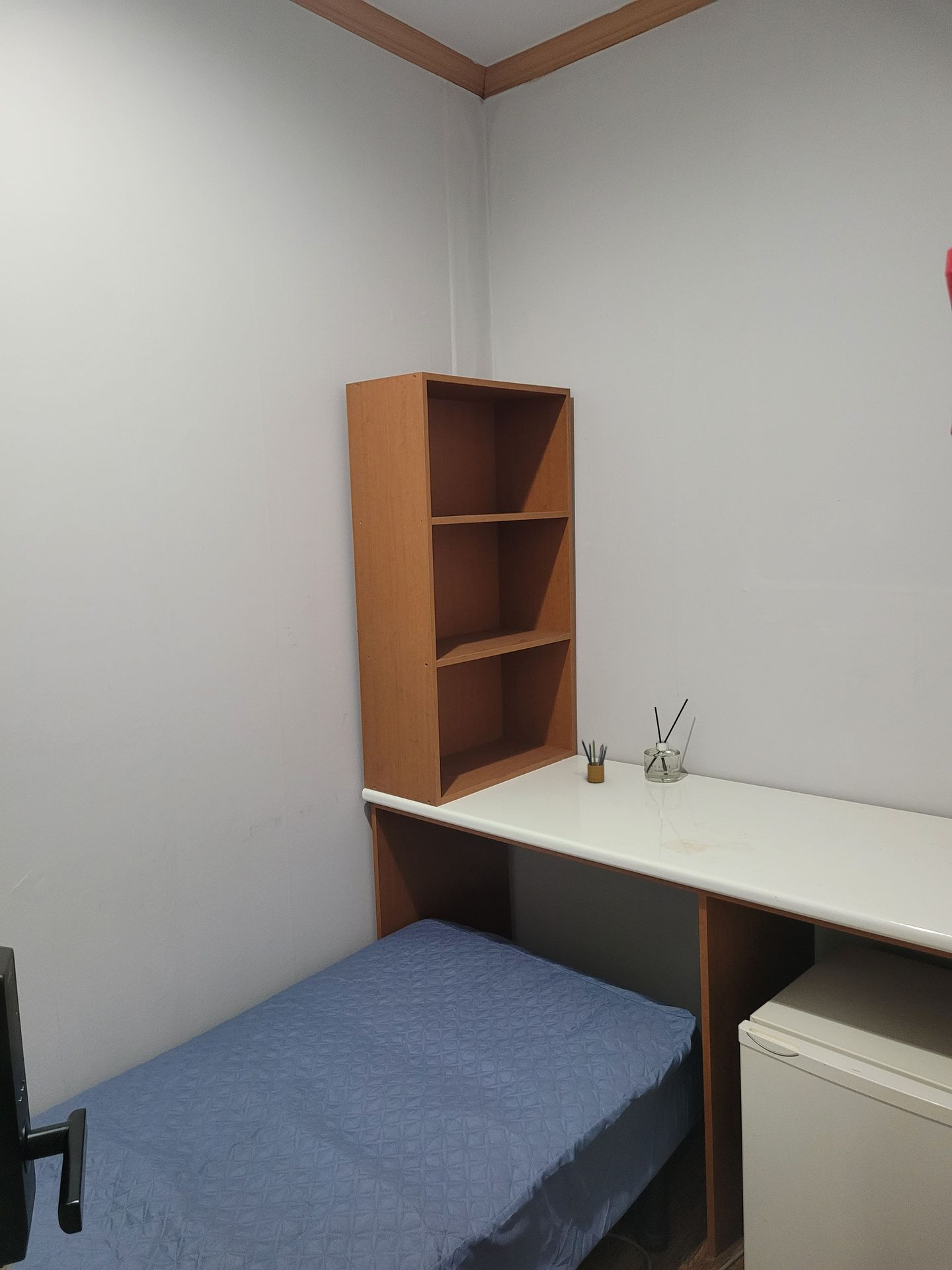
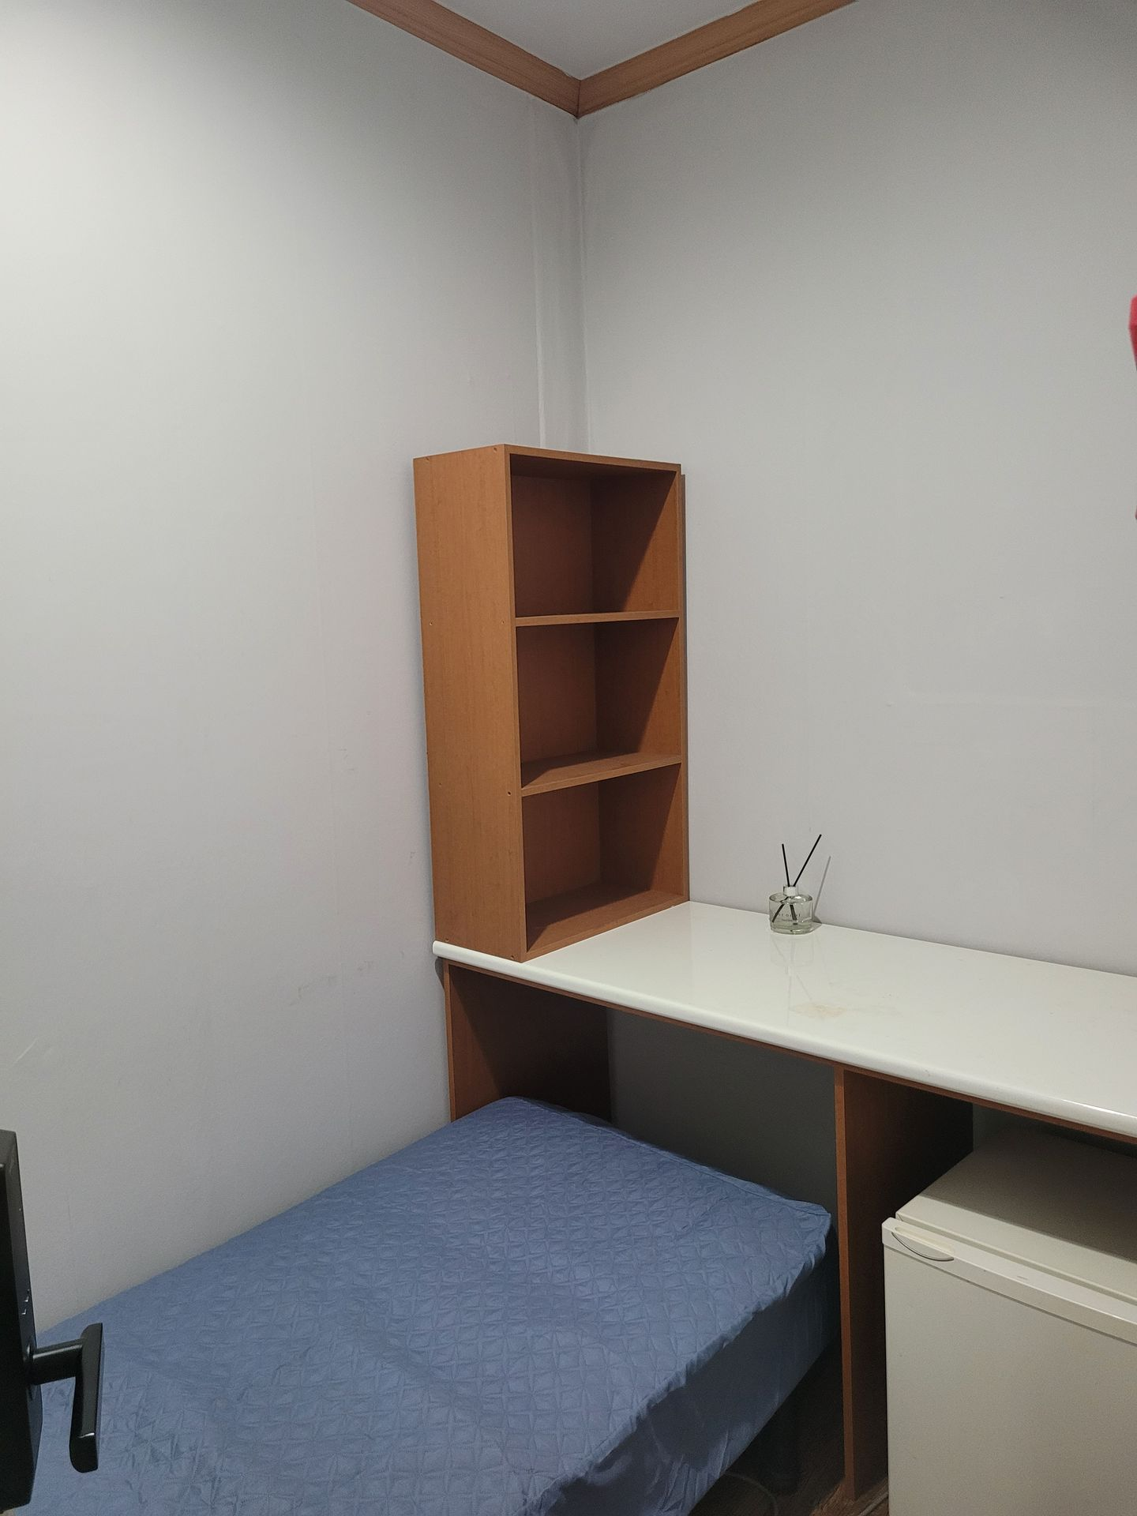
- pencil box [581,739,608,783]
